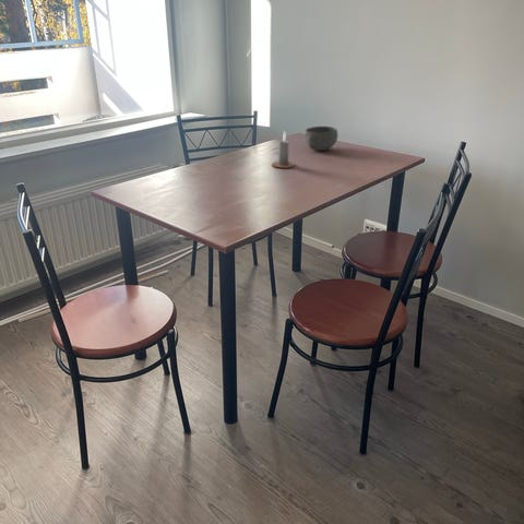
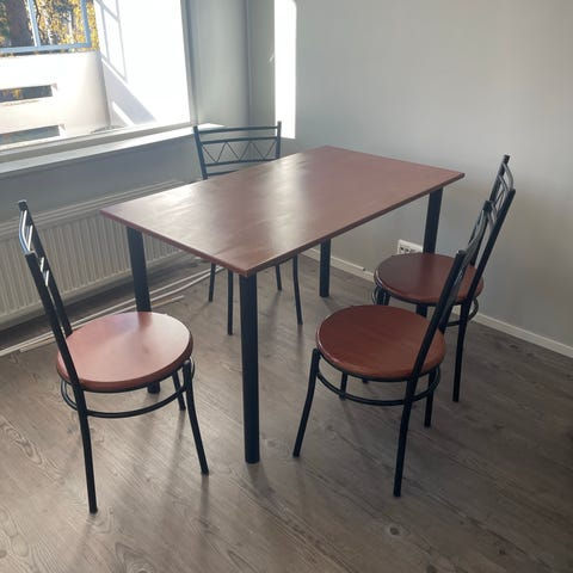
- candle [271,130,296,169]
- bowl [303,126,338,152]
